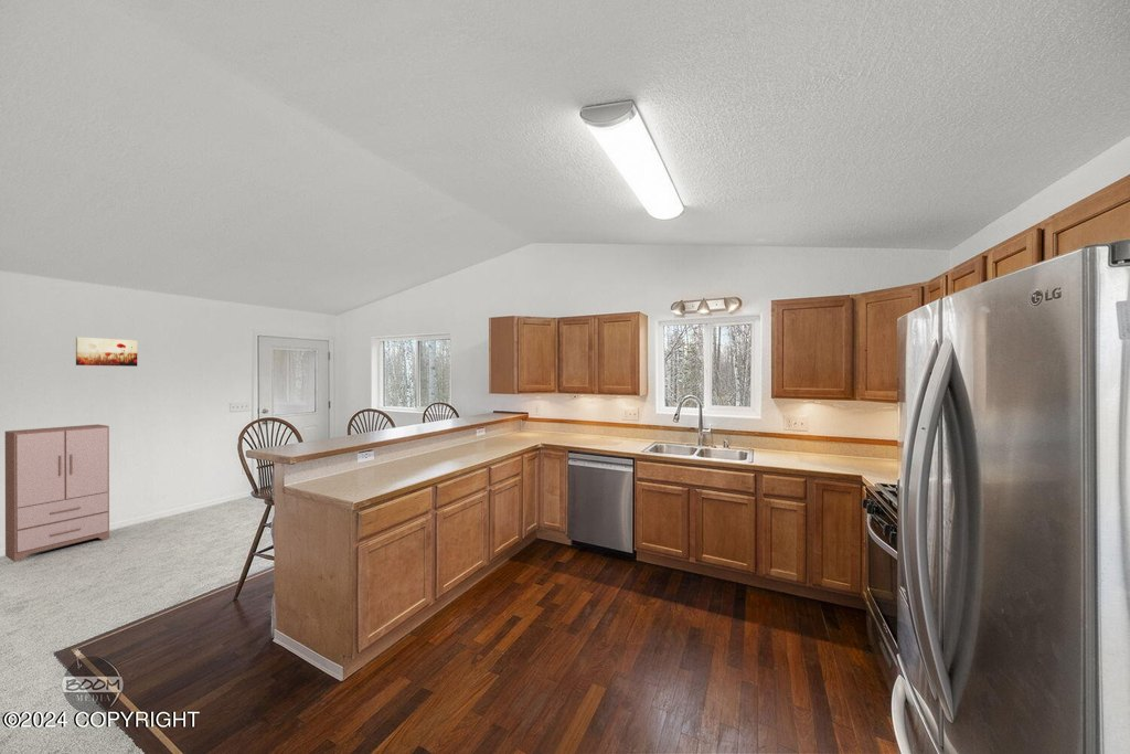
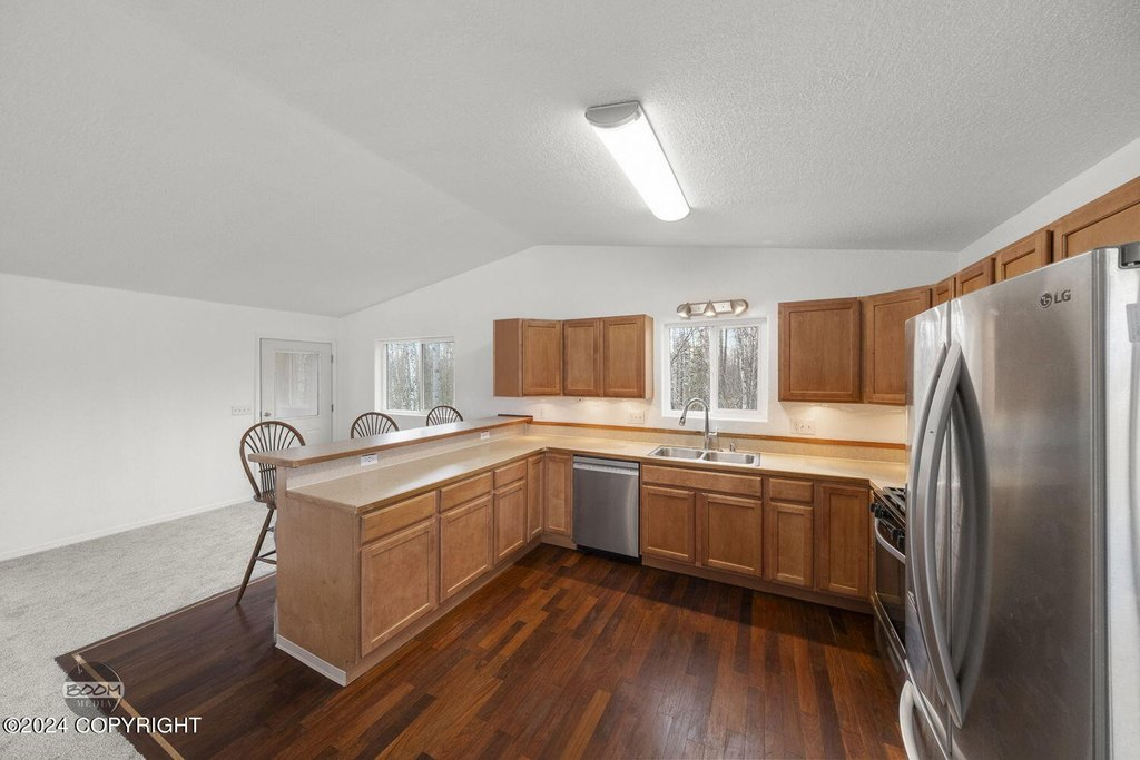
- wall art [75,336,138,368]
- cabinet [4,423,110,563]
